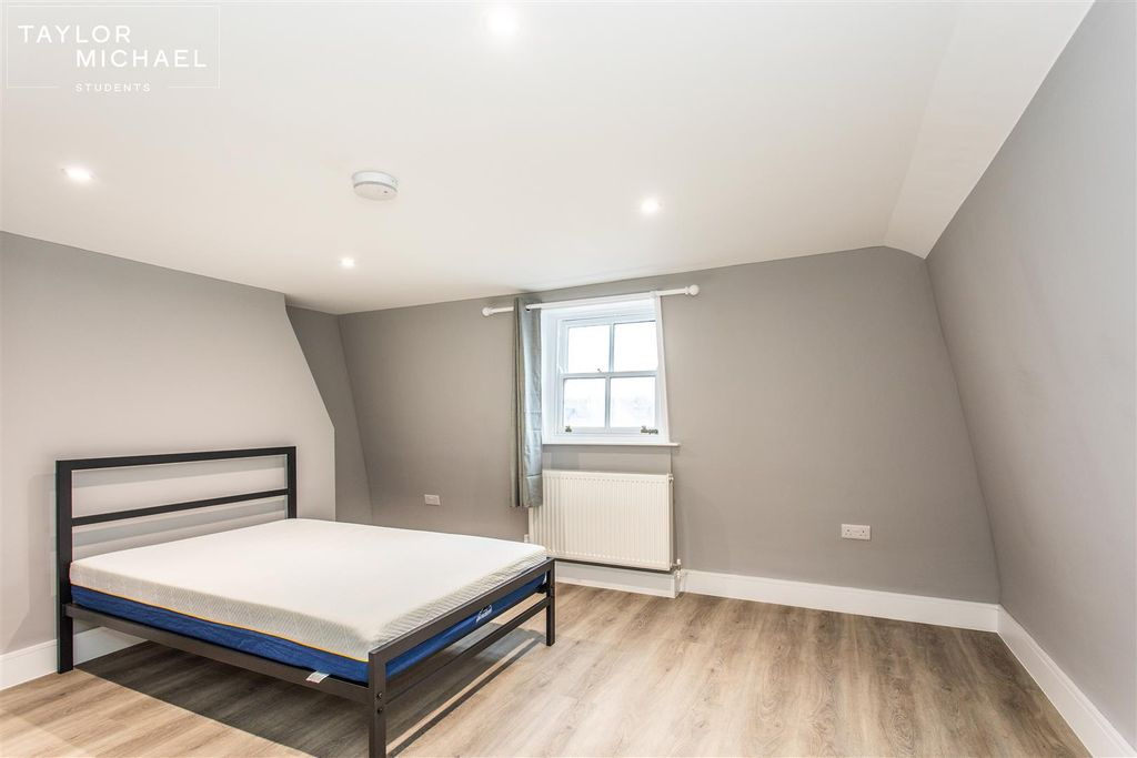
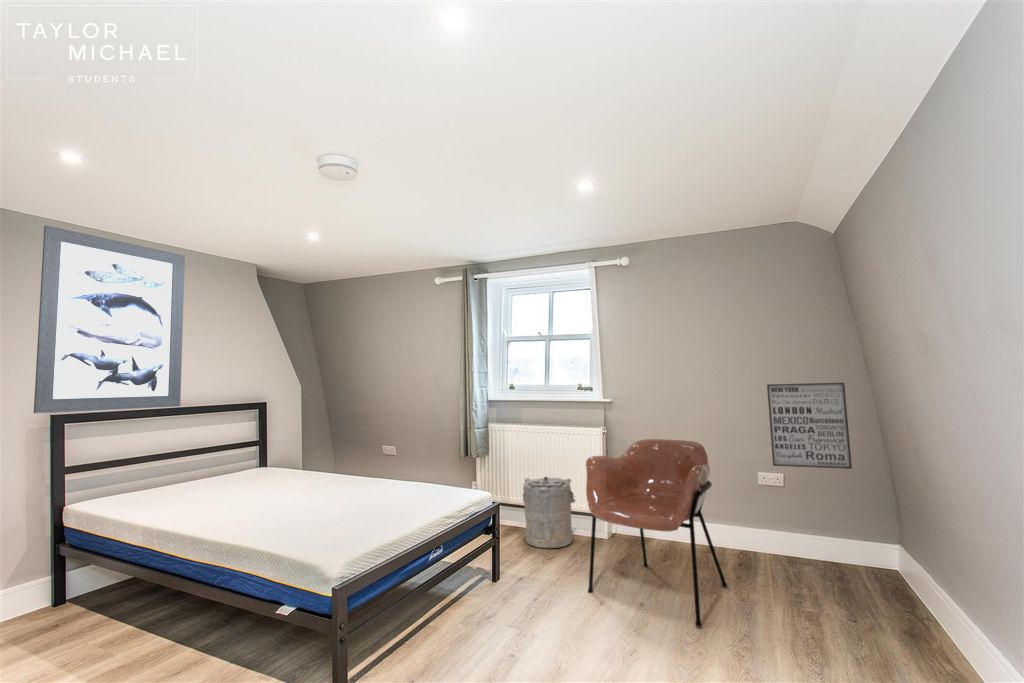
+ wall art [766,382,853,470]
+ wall art [33,224,186,414]
+ laundry hamper [522,476,577,549]
+ armchair [585,438,728,628]
